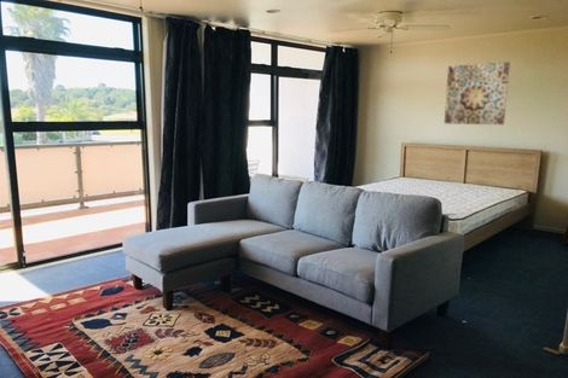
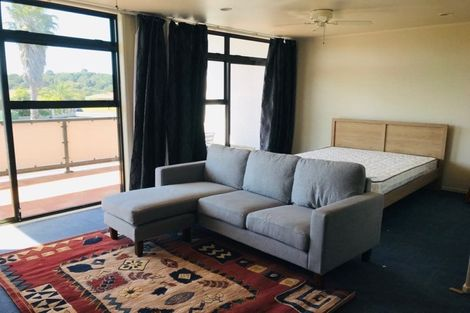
- wall art [444,62,511,126]
